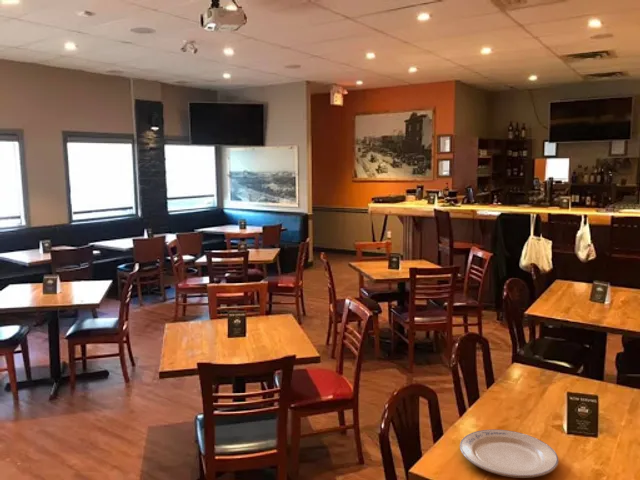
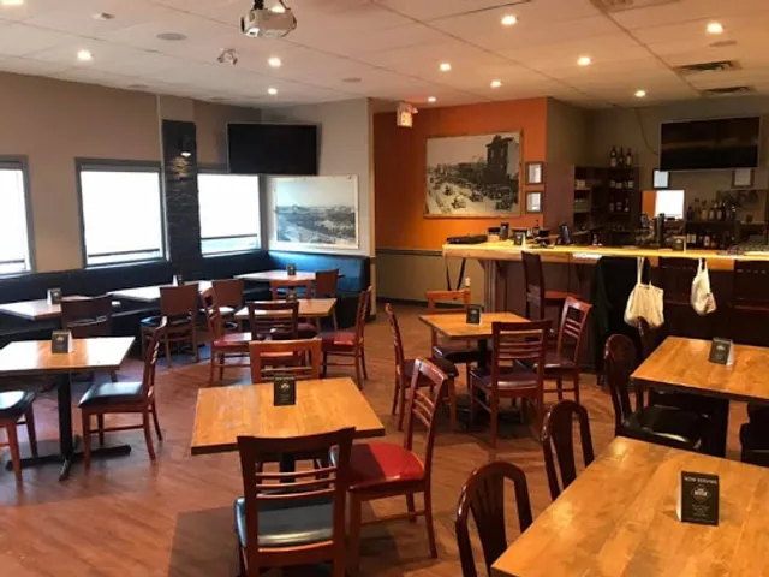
- chinaware [459,429,559,479]
